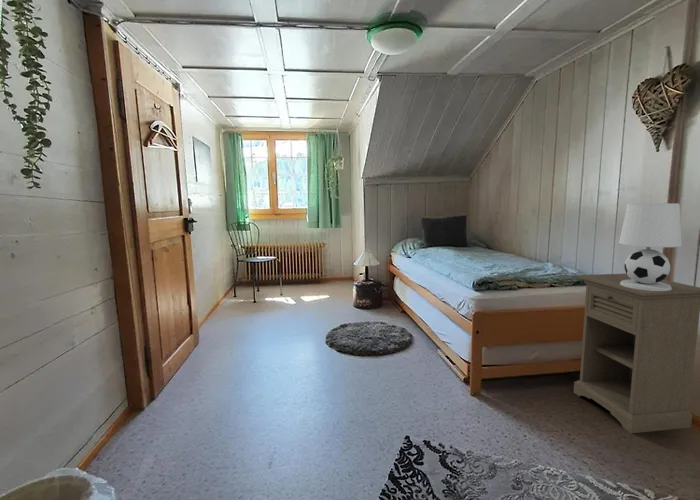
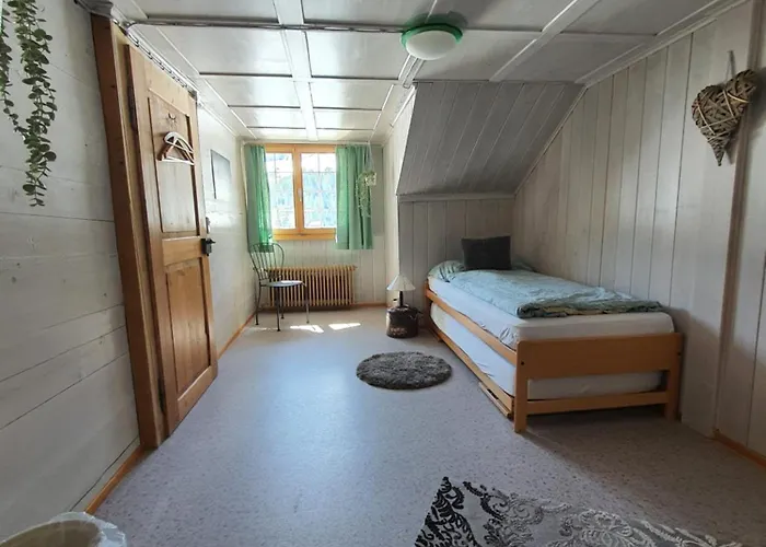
- table lamp [618,202,683,291]
- nightstand [573,272,700,434]
